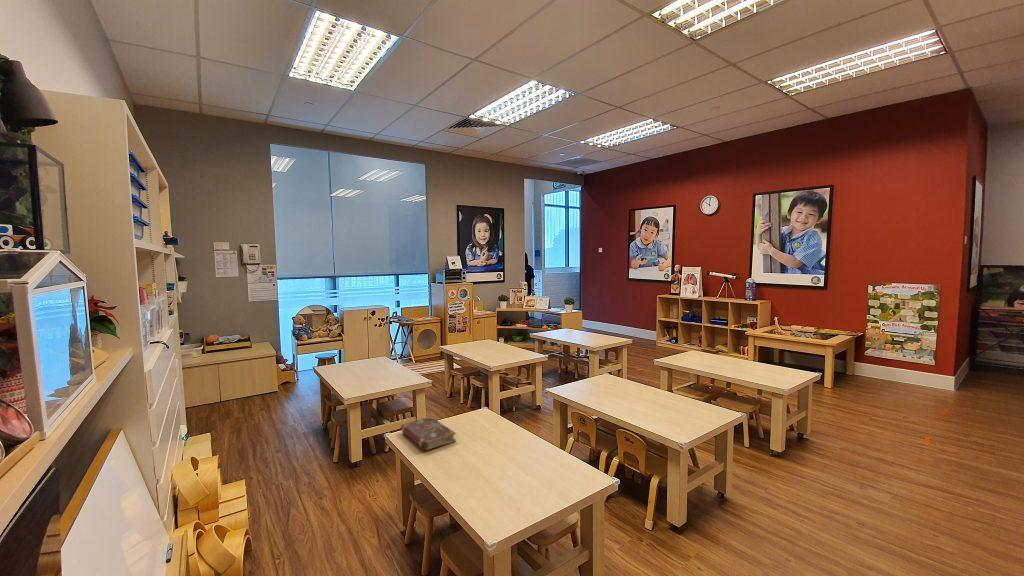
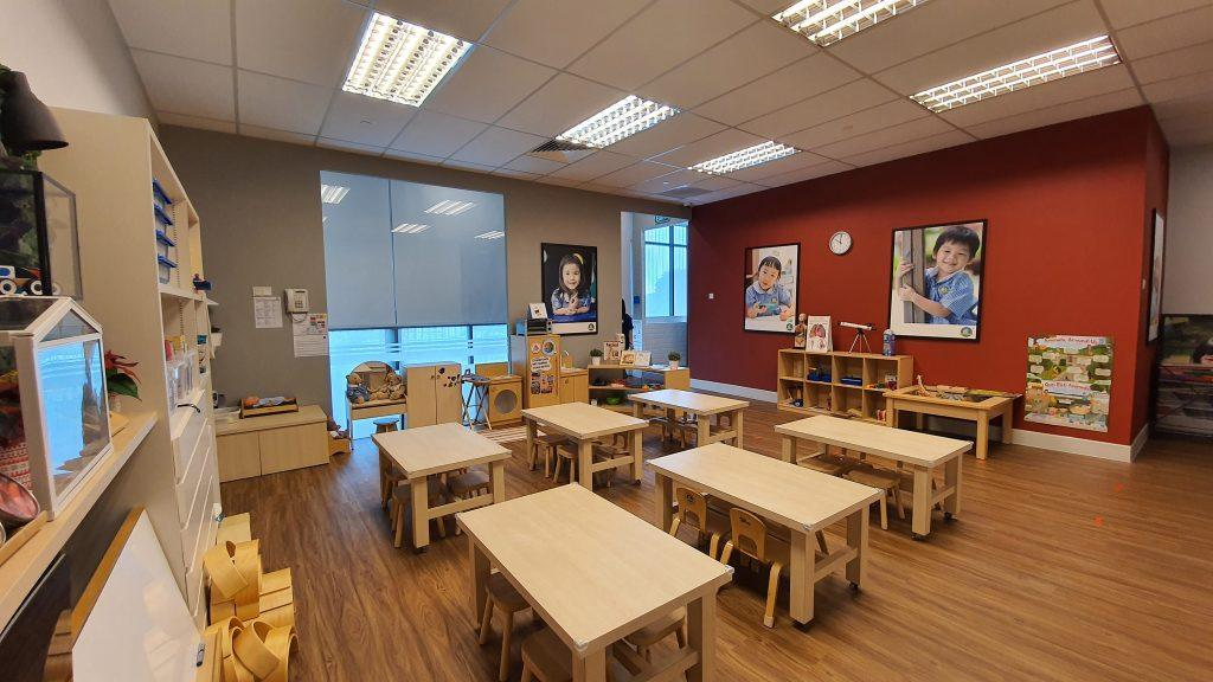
- book [400,415,457,451]
